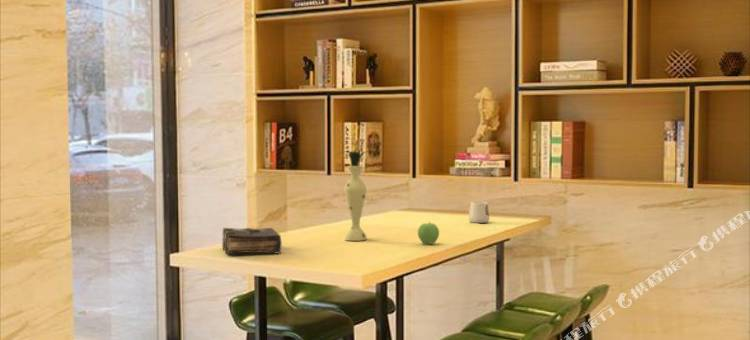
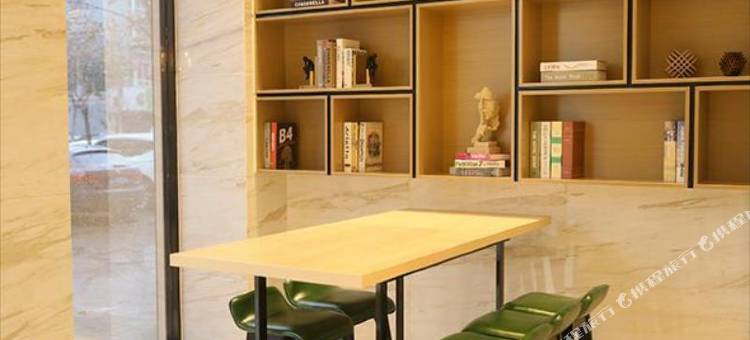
- mug [468,201,491,224]
- apple [417,221,440,245]
- vase [335,146,376,242]
- book [221,227,283,255]
